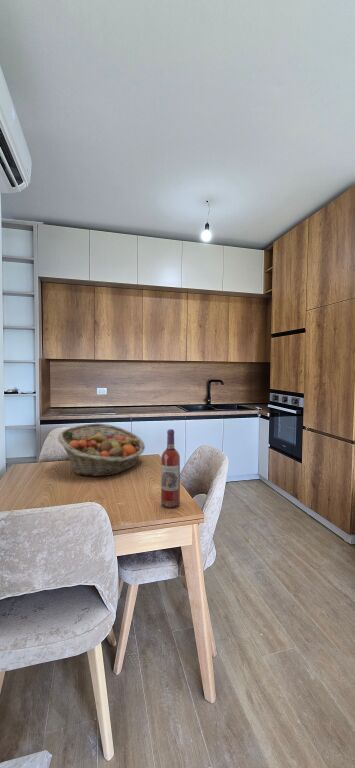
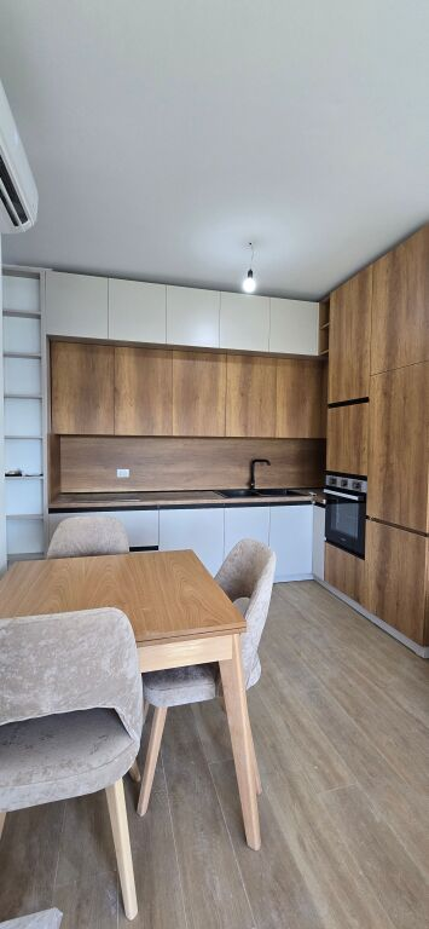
- fruit basket [57,422,146,477]
- wine bottle [160,428,181,508]
